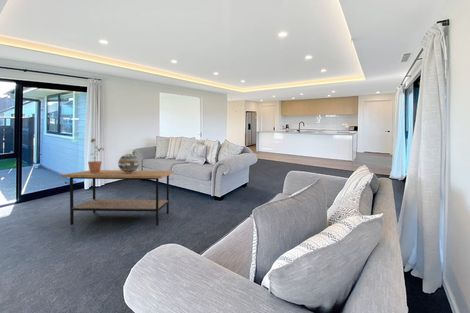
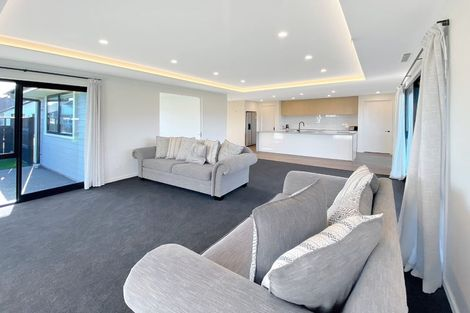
- decorative sphere [117,153,140,173]
- coffee table [60,169,175,227]
- potted plant [87,137,105,173]
